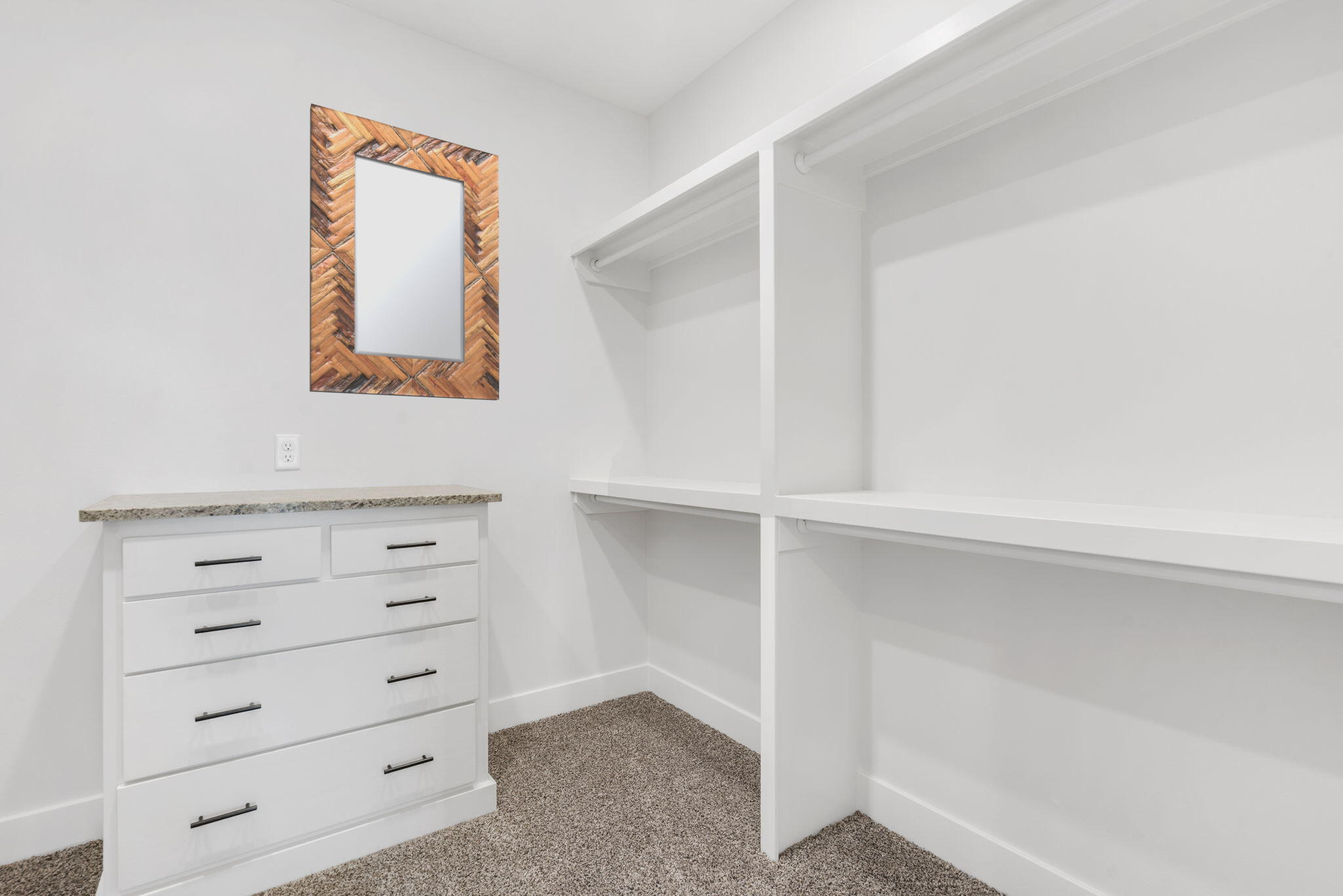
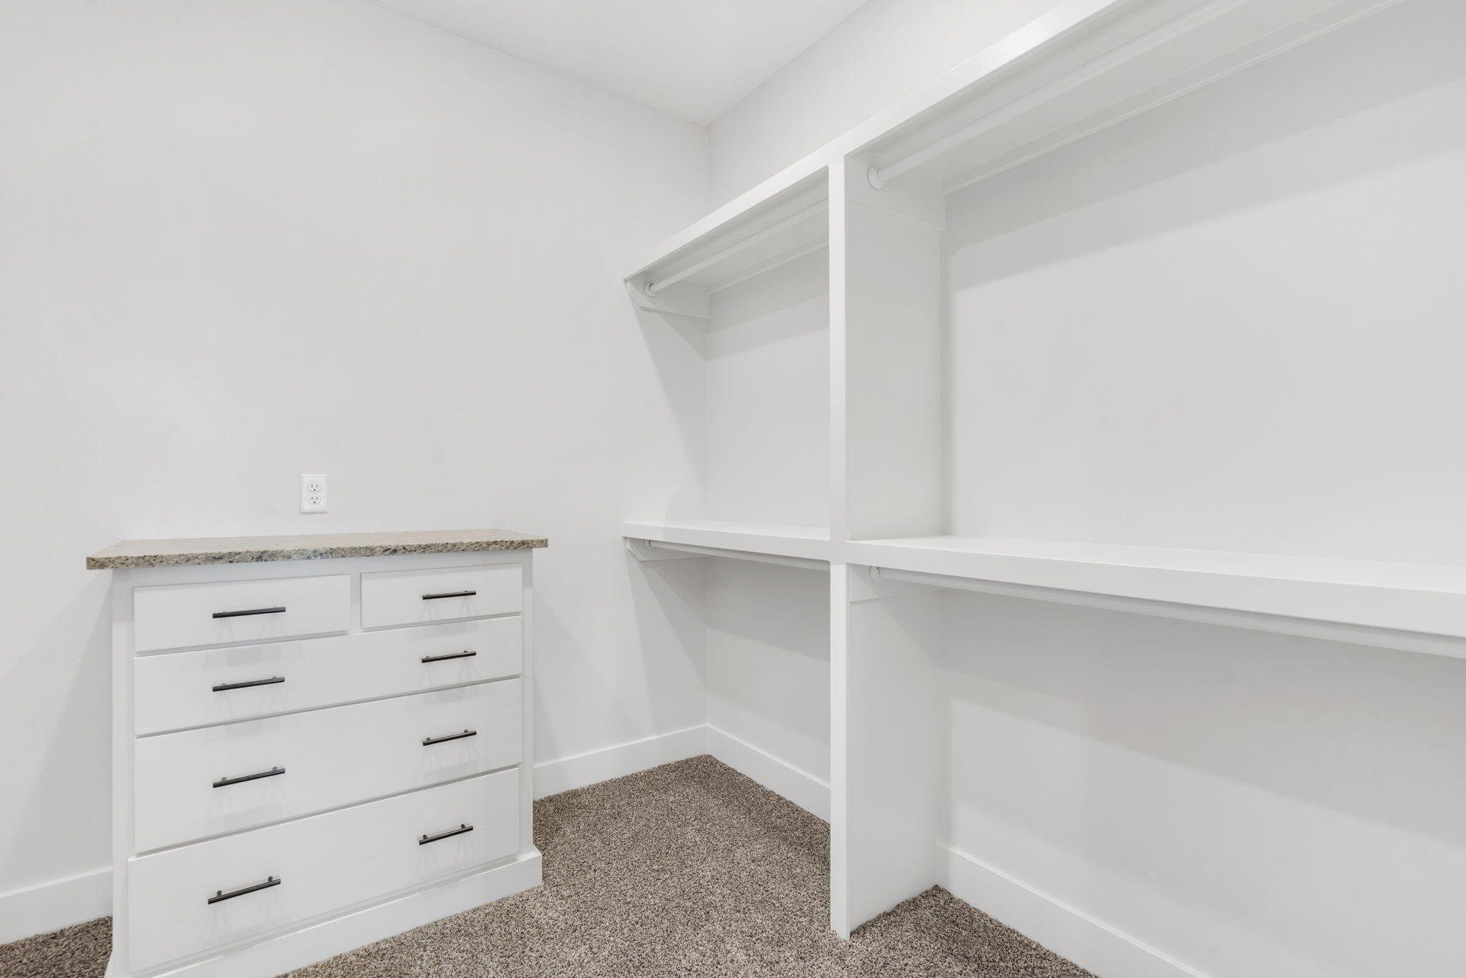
- home mirror [309,103,500,401]
